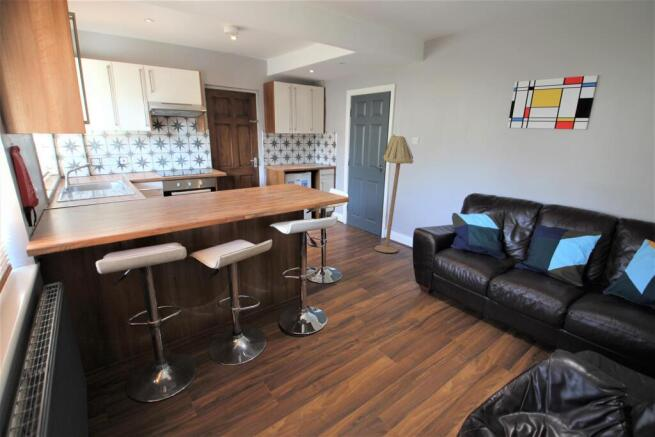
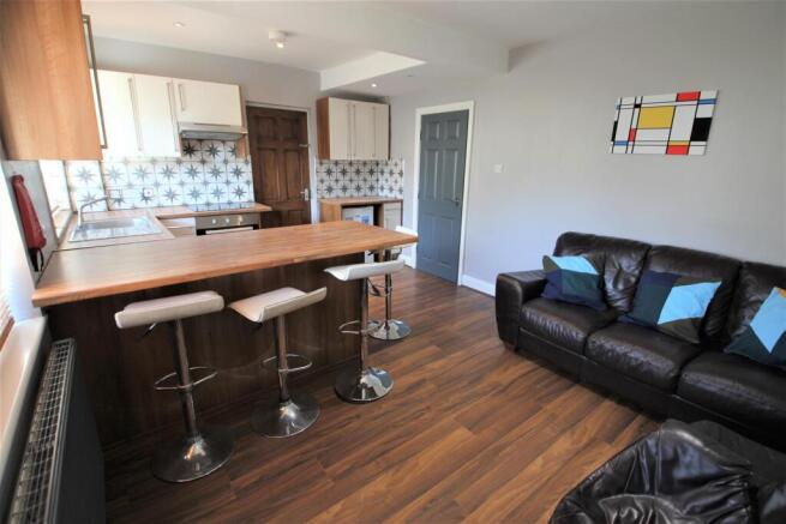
- floor lamp [373,134,414,254]
